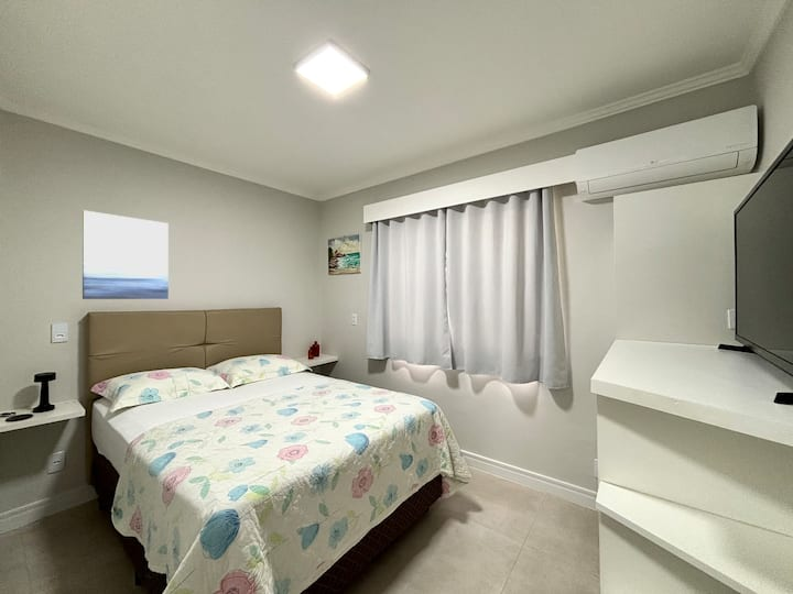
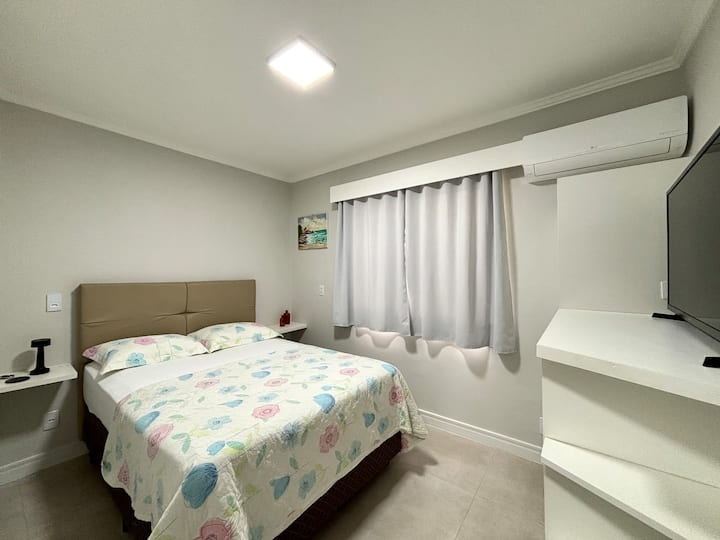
- wall art [82,209,170,300]
